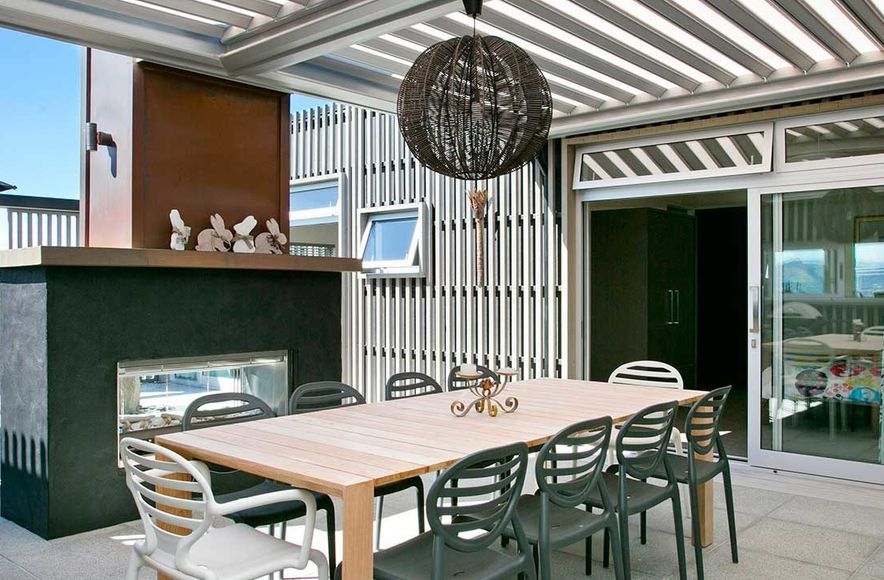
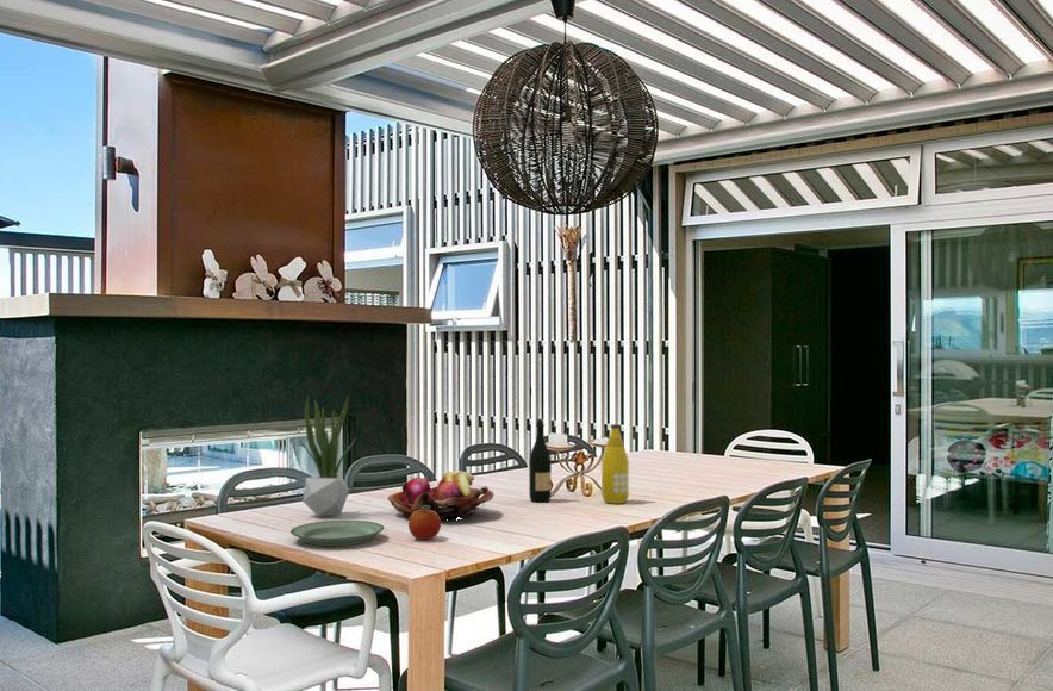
+ fruit basket [387,469,494,521]
+ plate [289,519,385,547]
+ bottle [600,423,630,505]
+ potted plant [298,394,357,518]
+ wine bottle [528,417,553,503]
+ fruit [407,505,442,541]
